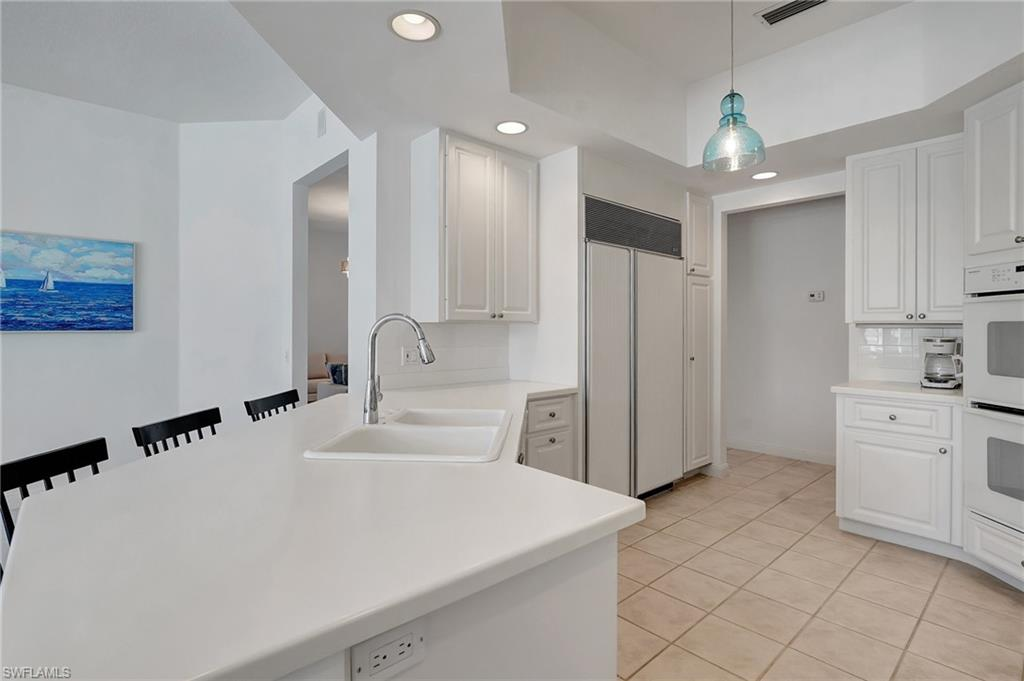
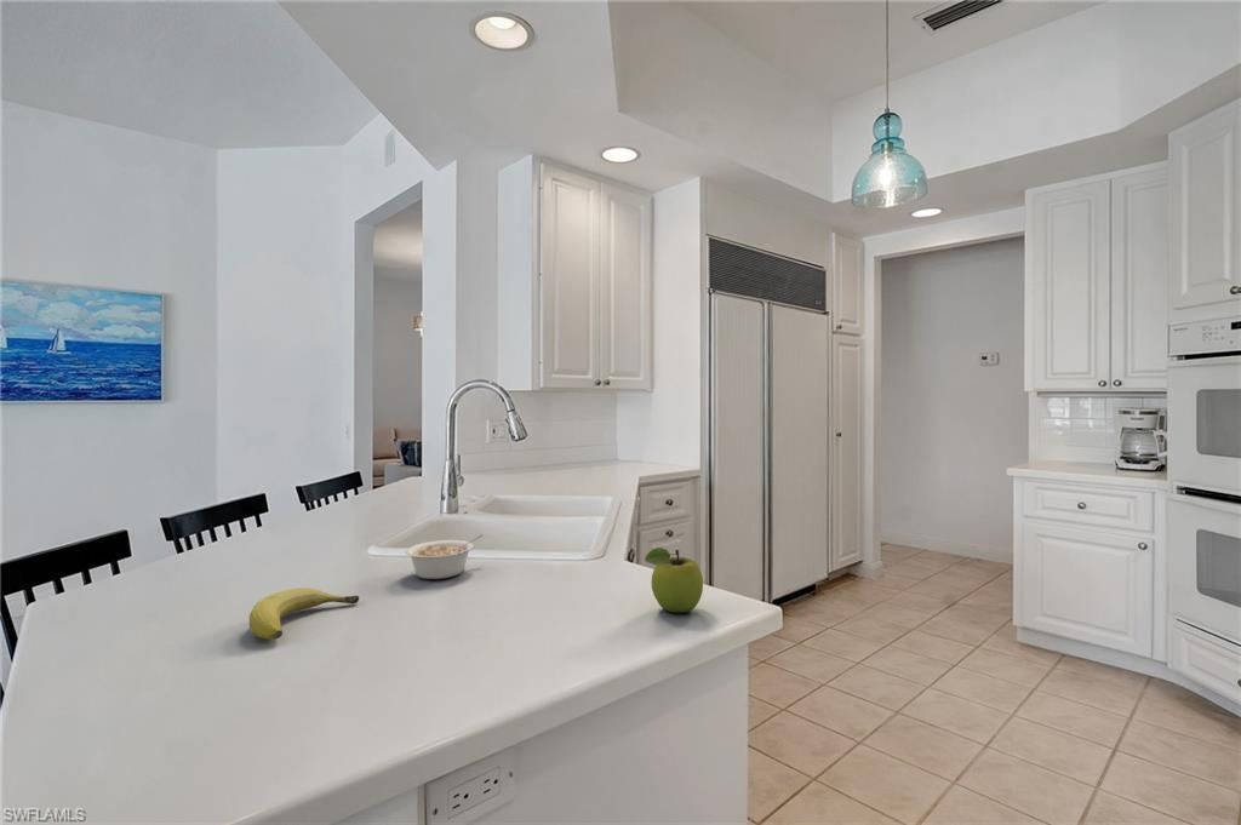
+ fruit [644,546,704,614]
+ fruit [248,586,360,640]
+ legume [404,534,484,580]
